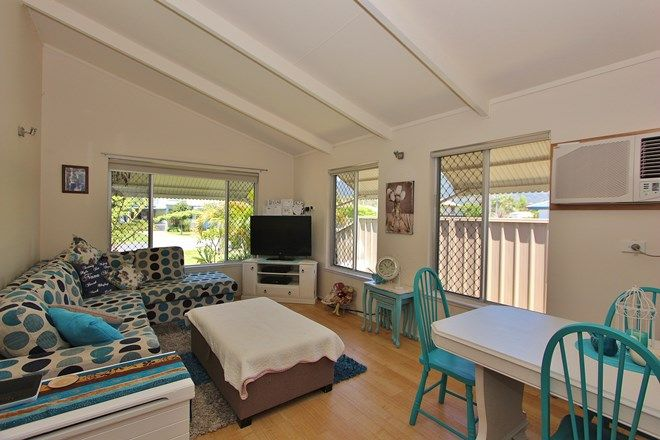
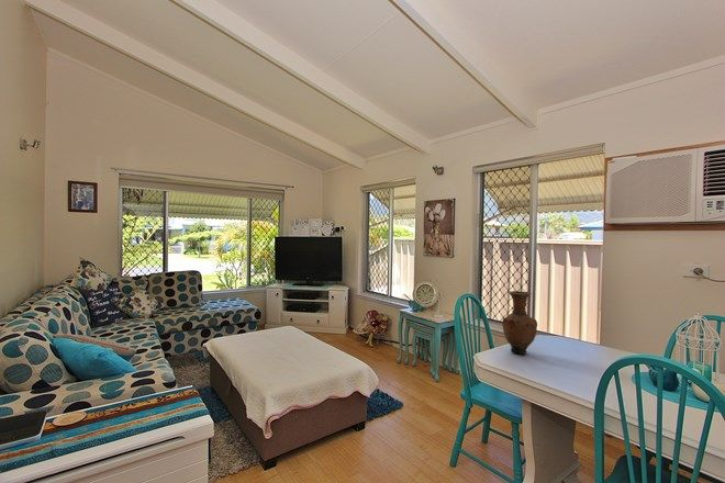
+ vase [501,290,538,356]
